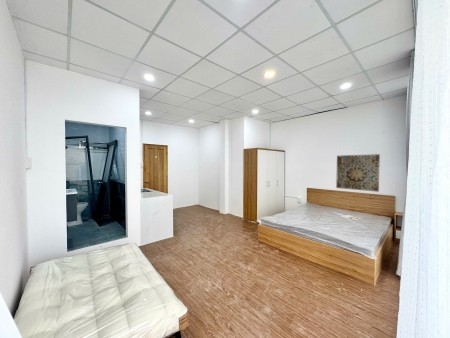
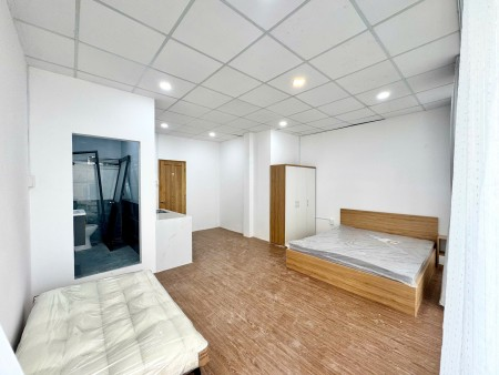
- wall art [335,153,381,193]
